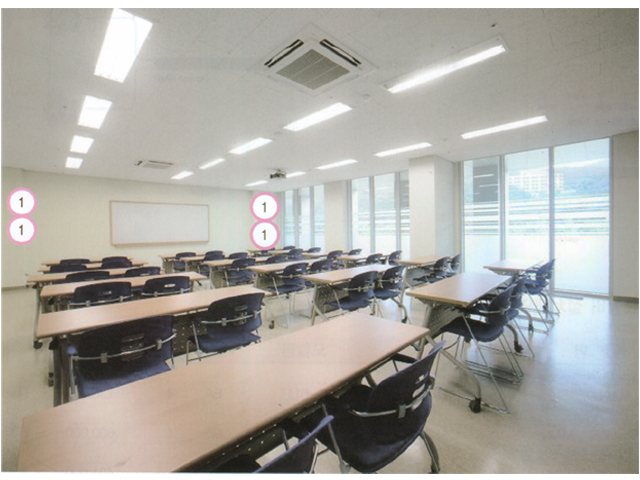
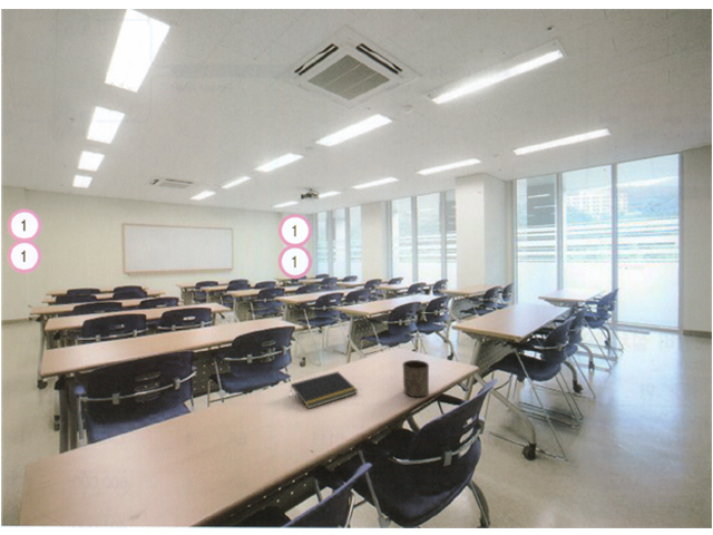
+ notepad [290,371,359,410]
+ cup [402,359,430,398]
